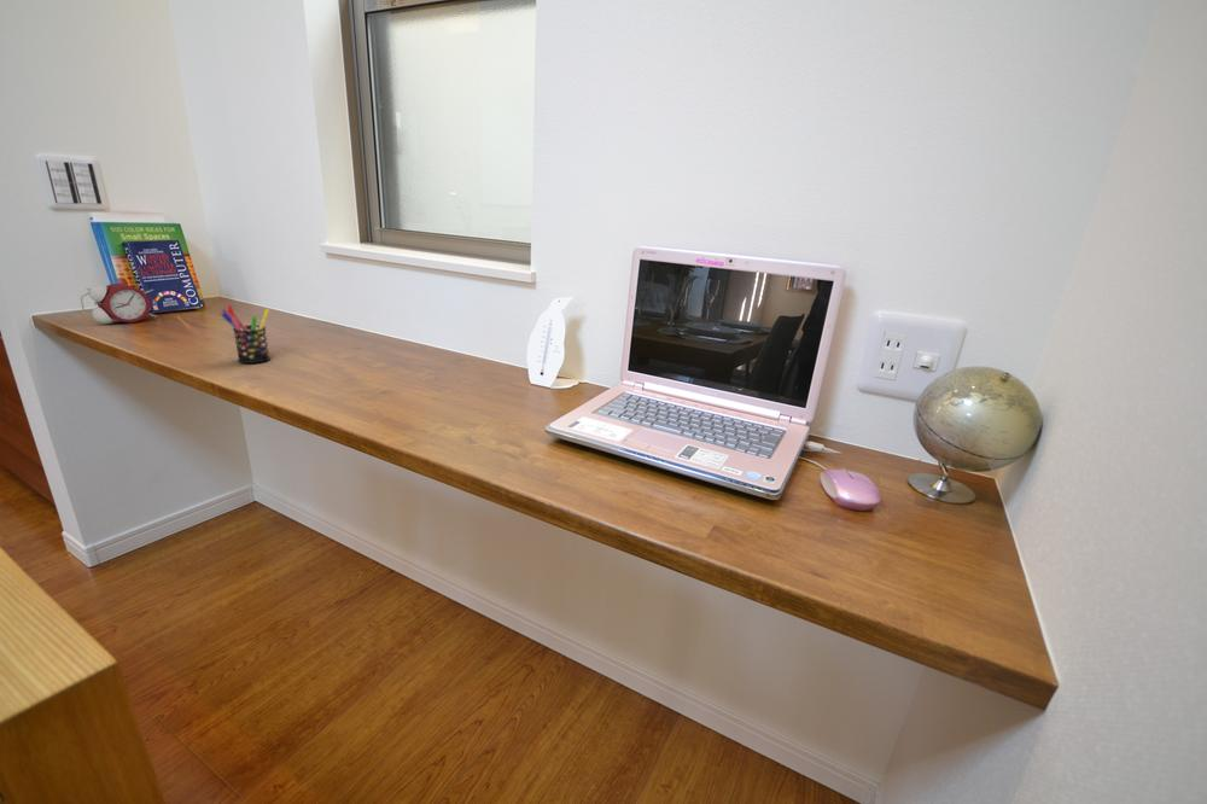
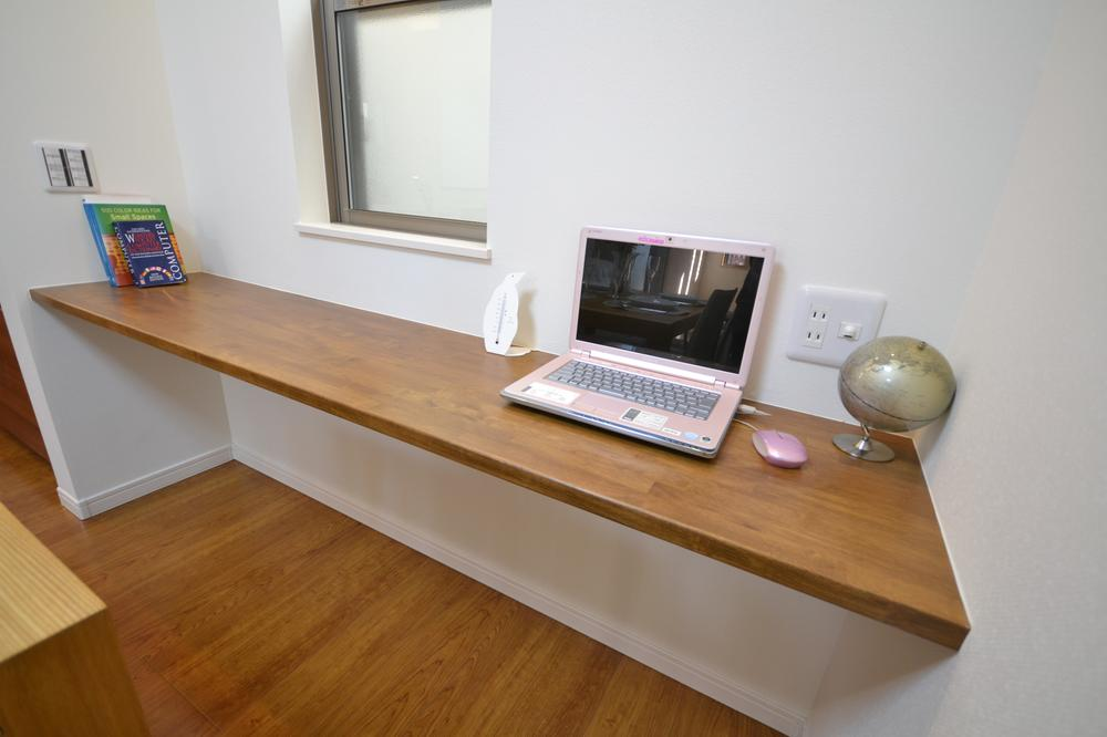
- pen holder [221,304,272,365]
- alarm clock [80,282,158,325]
